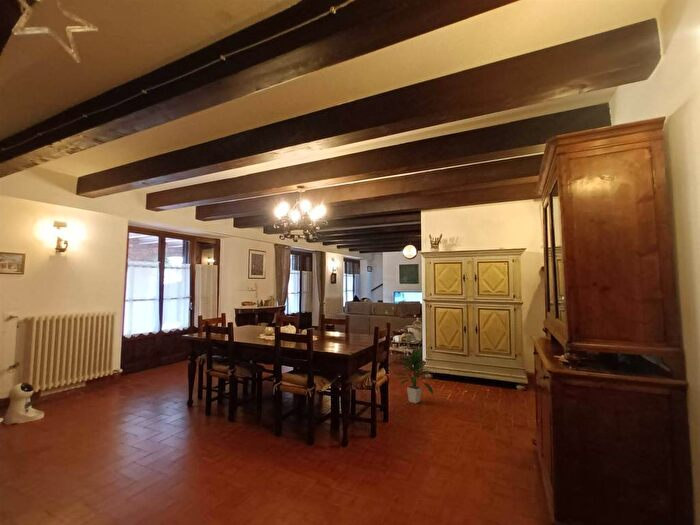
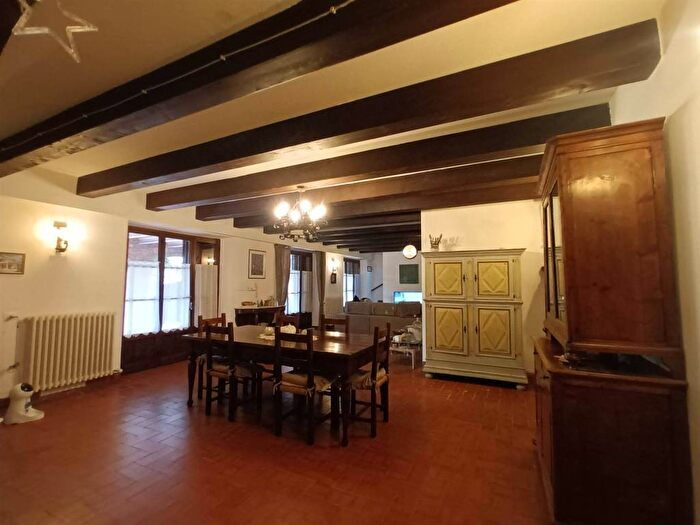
- indoor plant [393,347,435,404]
